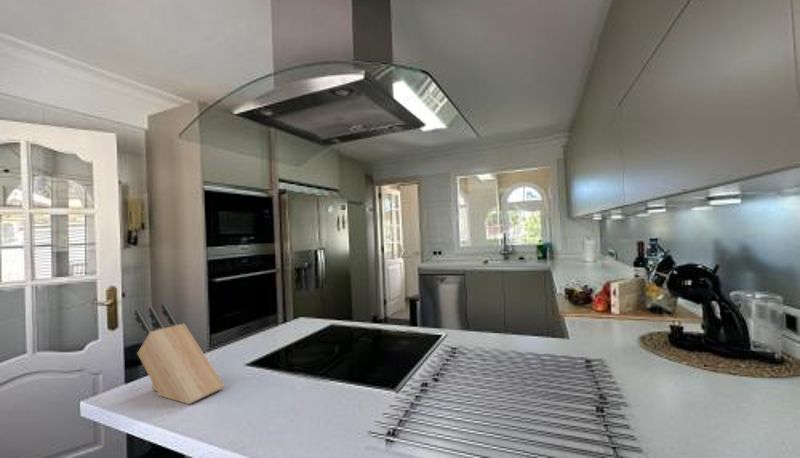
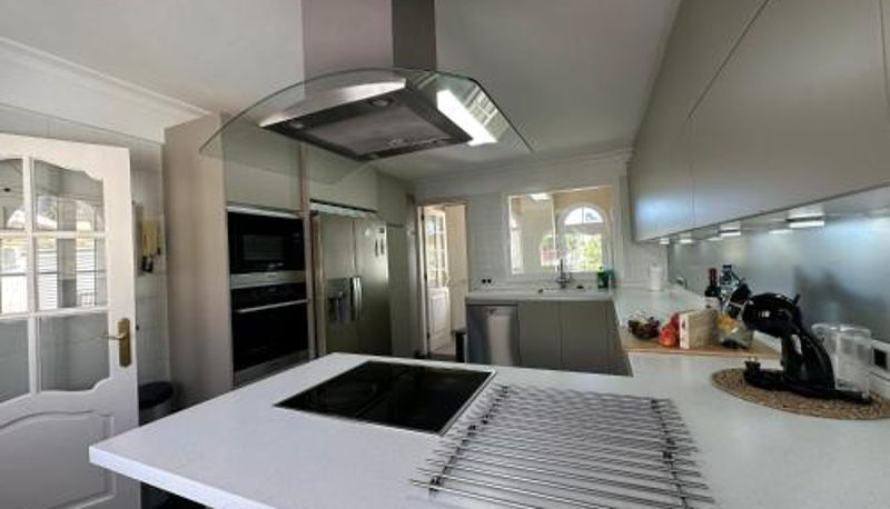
- knife block [133,303,225,405]
